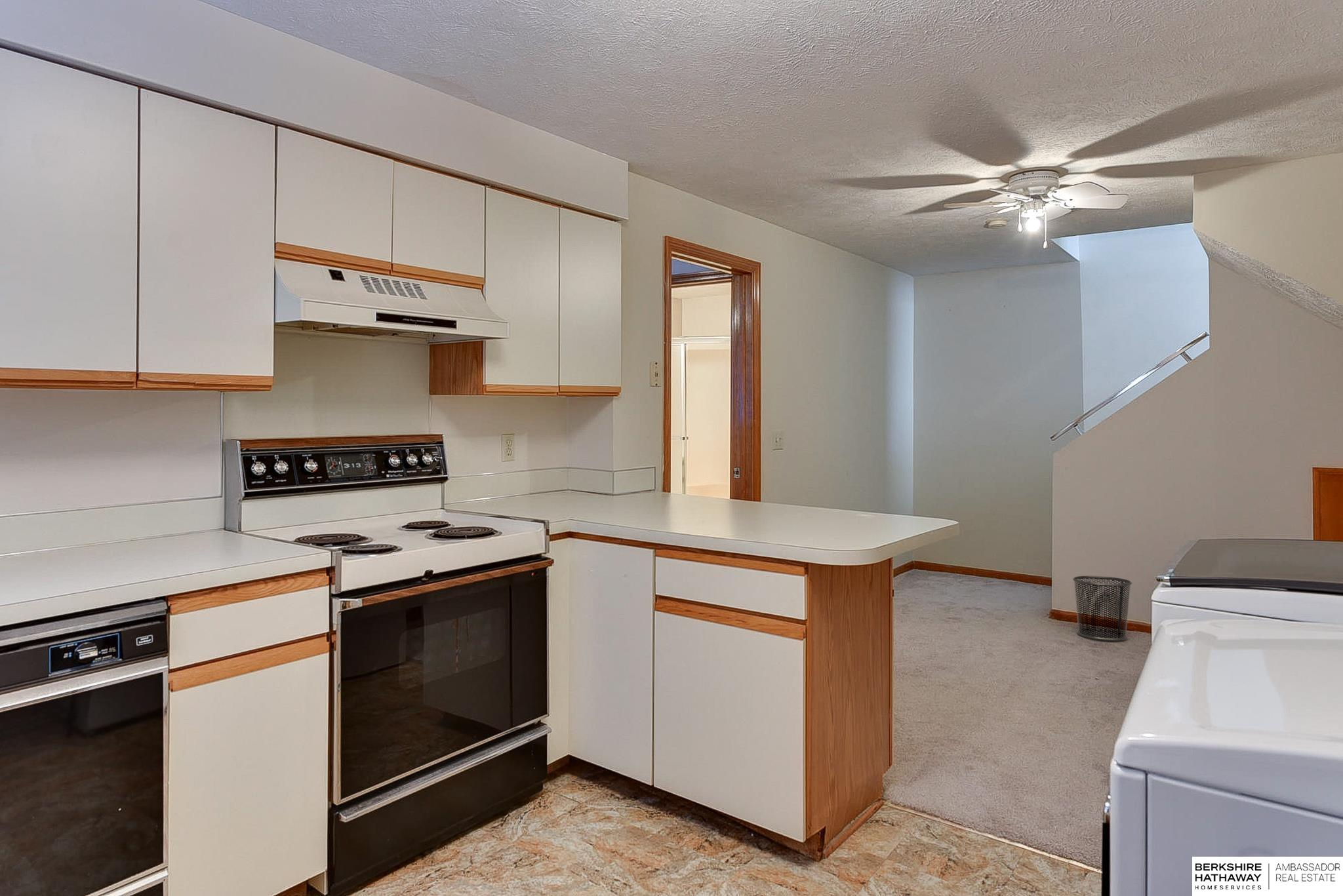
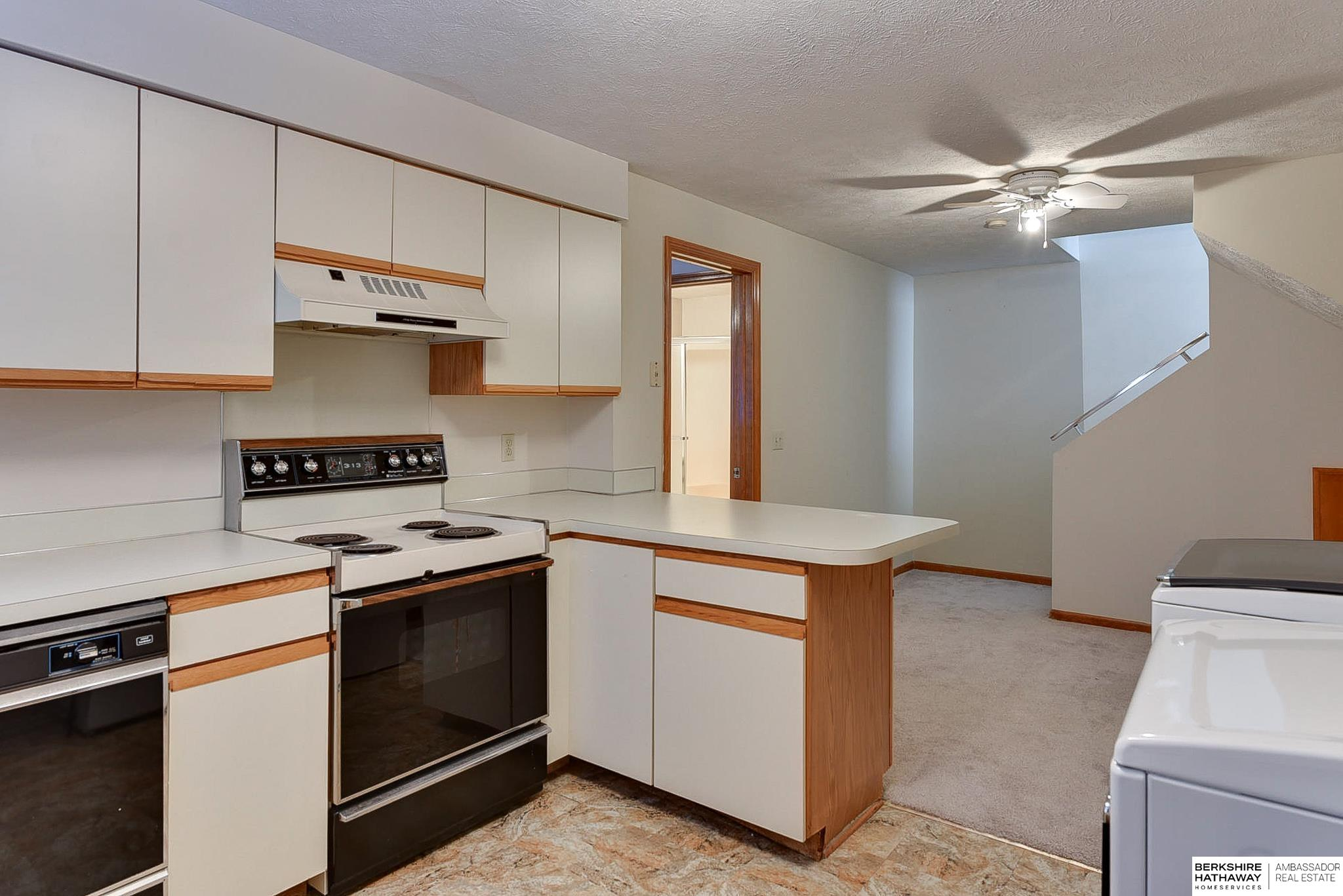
- waste bin [1072,575,1133,641]
